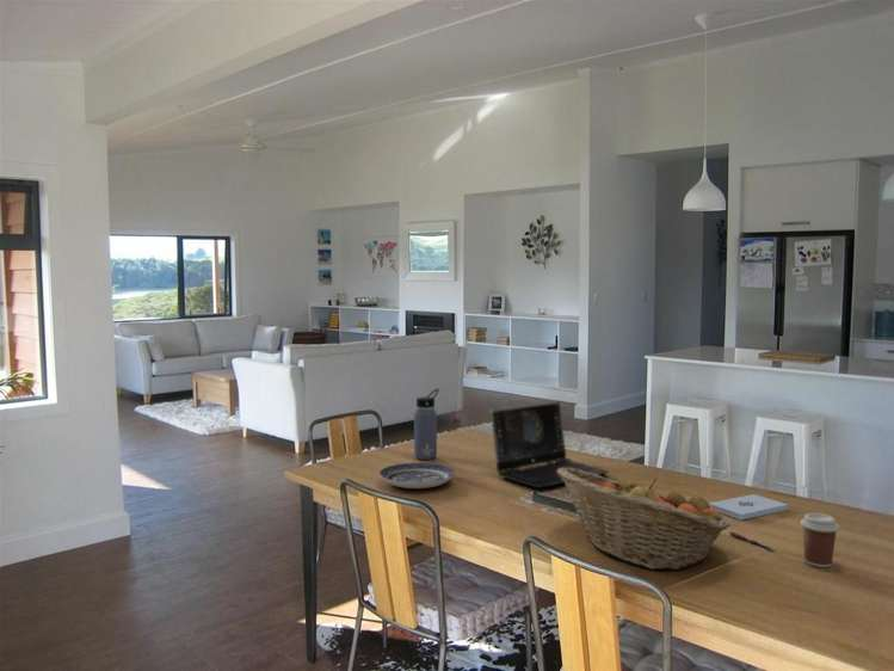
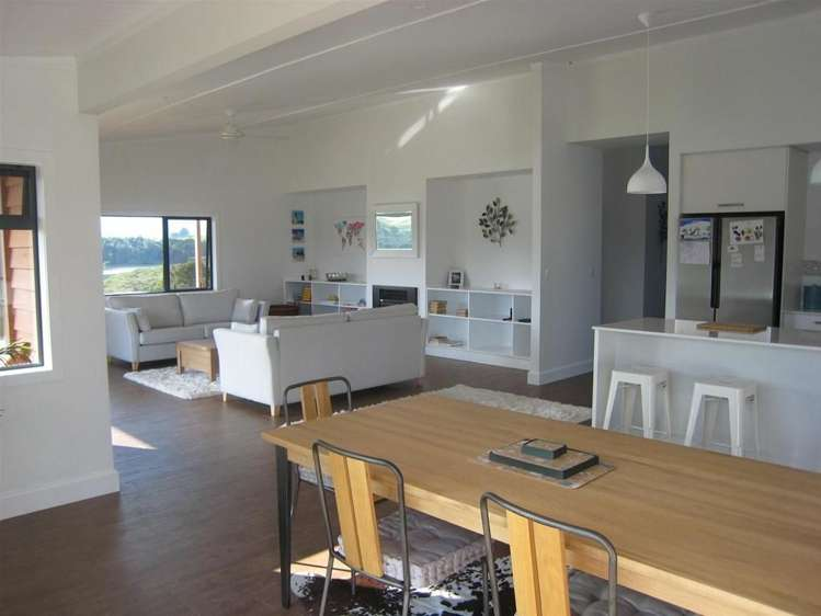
- plate [378,462,456,490]
- laptop [489,400,611,490]
- fruit basket [557,468,732,571]
- coffee cup [800,512,840,568]
- water bottle [413,387,440,461]
- pen [728,531,776,553]
- notepad [709,493,789,521]
